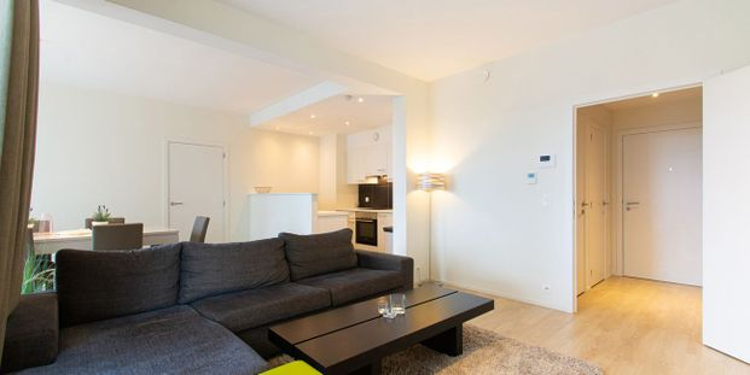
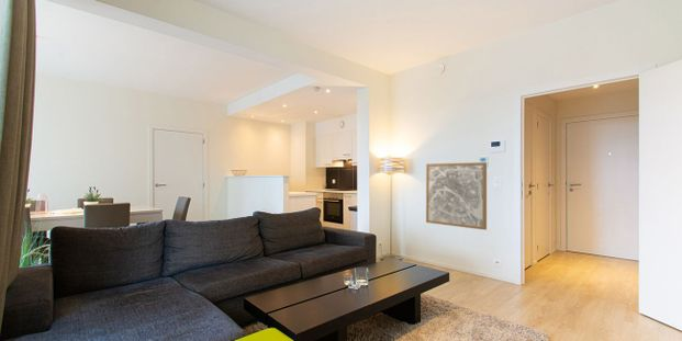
+ wall art [425,161,488,231]
